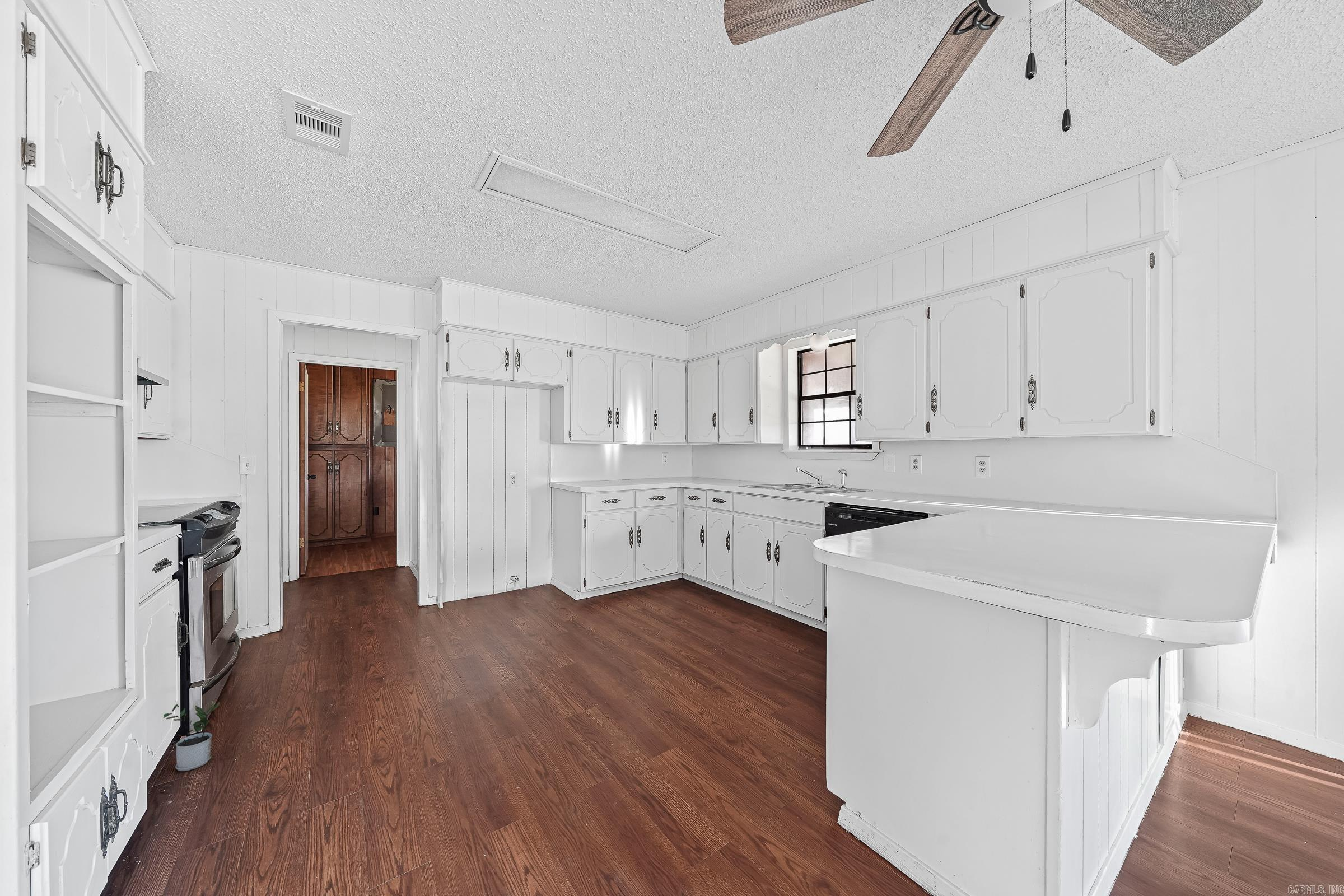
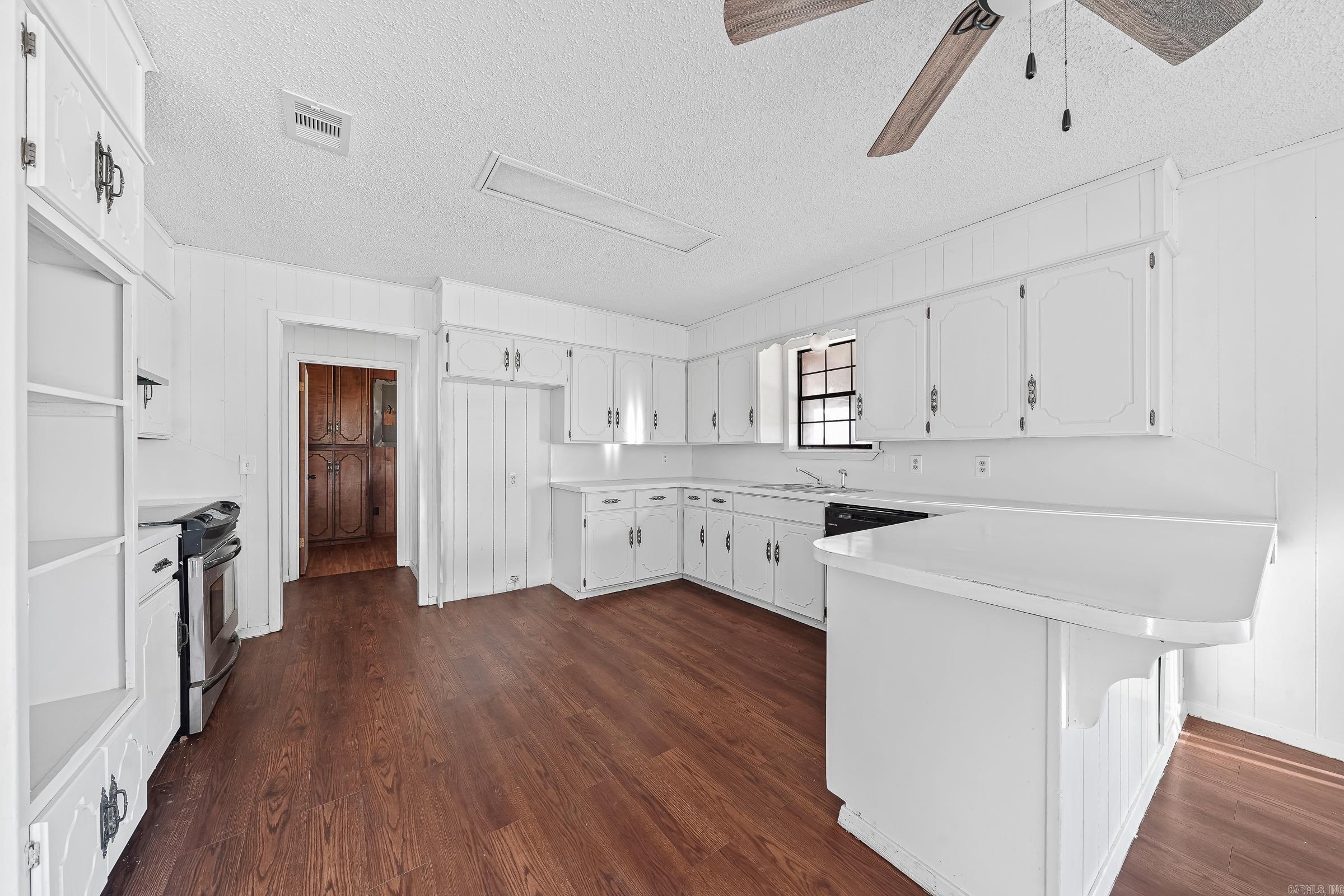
- potted plant [164,701,221,772]
